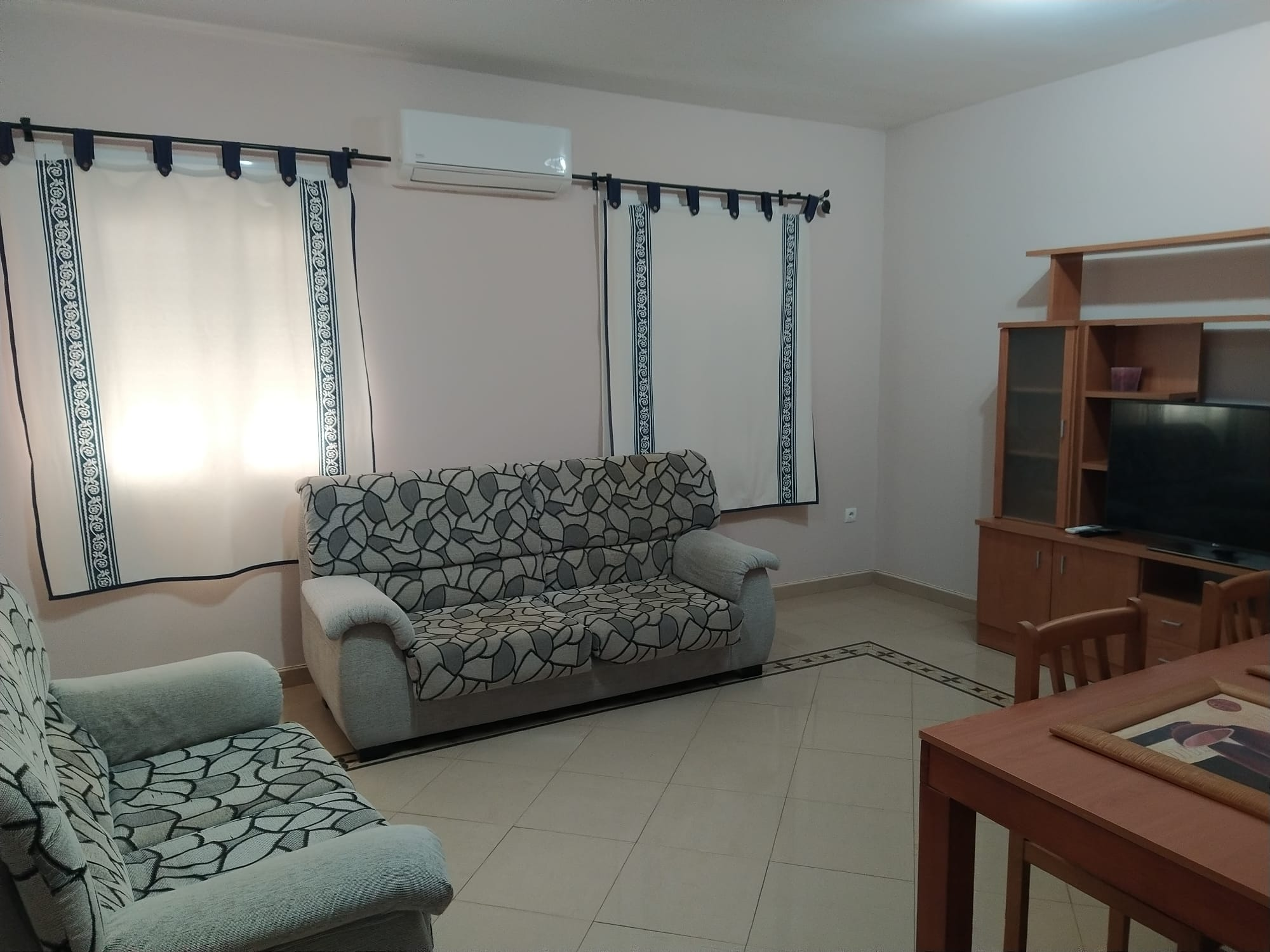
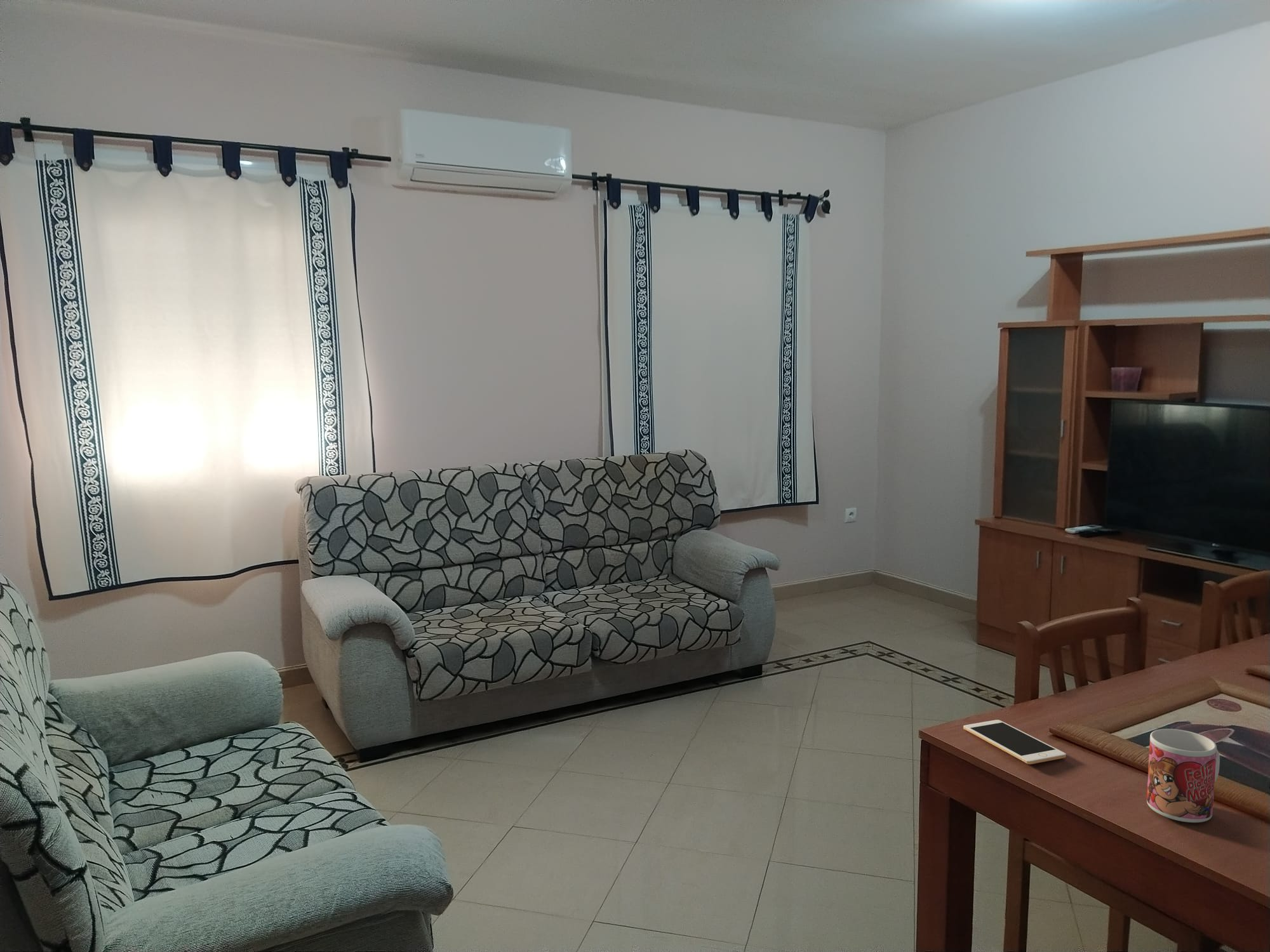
+ mug [1146,728,1220,823]
+ cell phone [963,719,1067,765]
